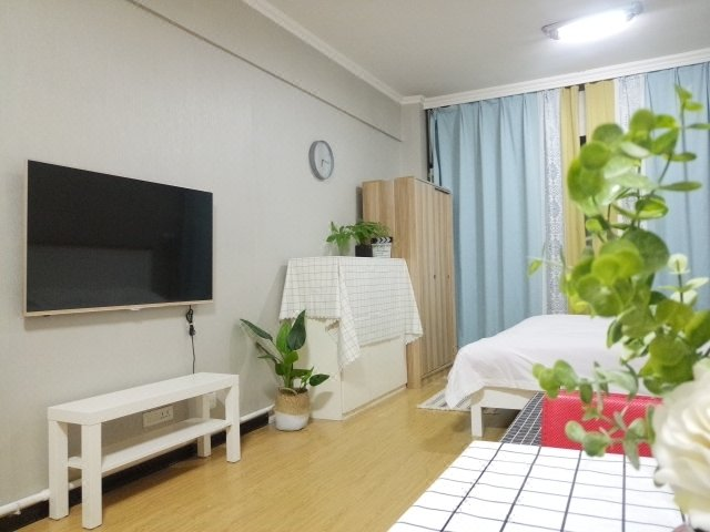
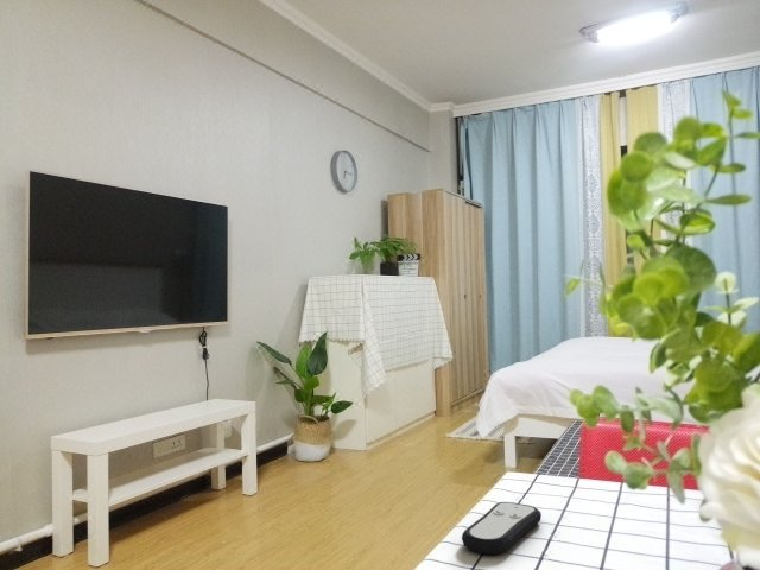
+ remote control [461,501,543,556]
